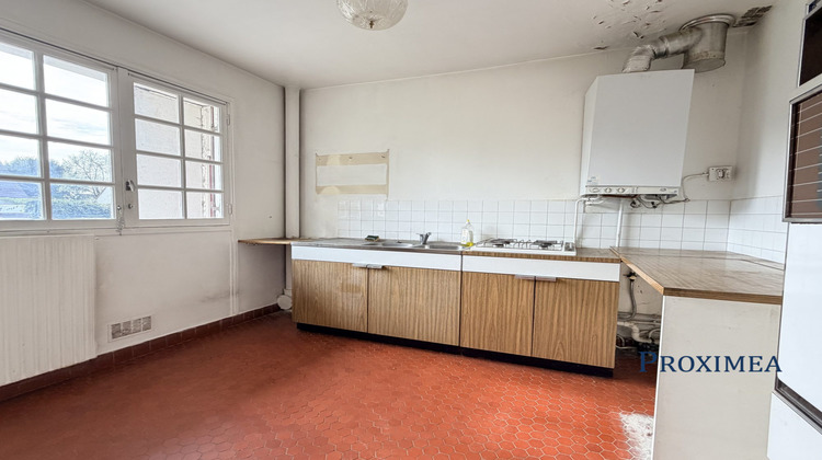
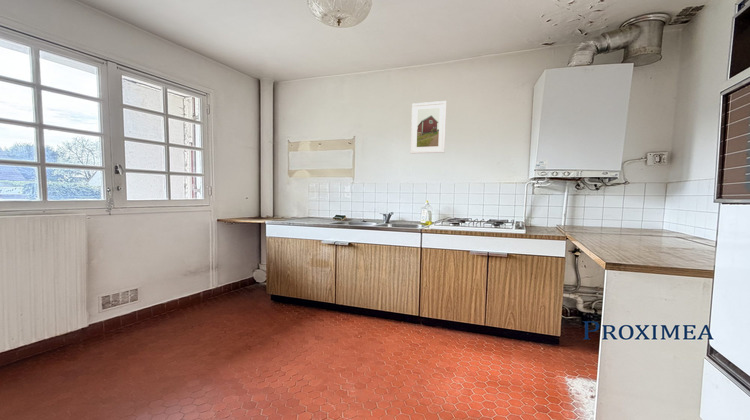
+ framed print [409,100,448,154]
